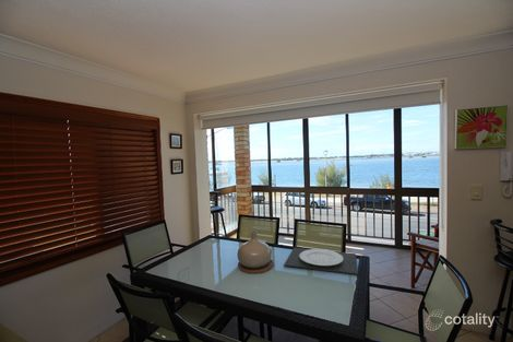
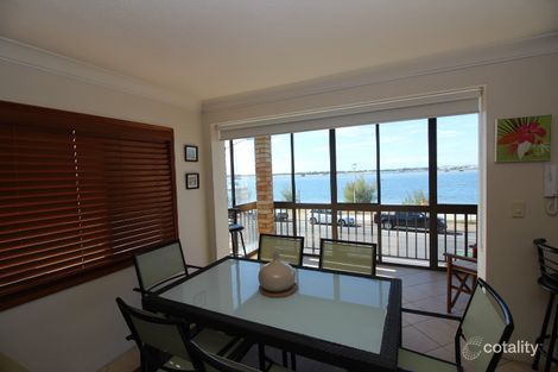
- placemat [283,247,359,275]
